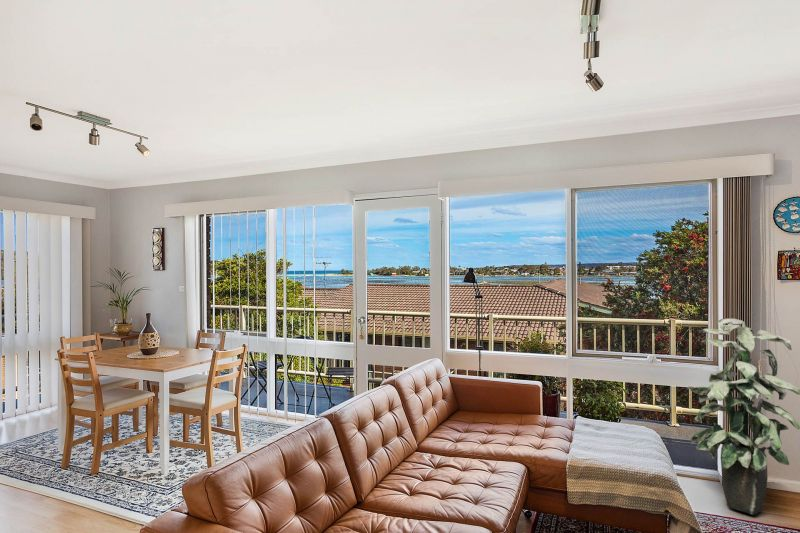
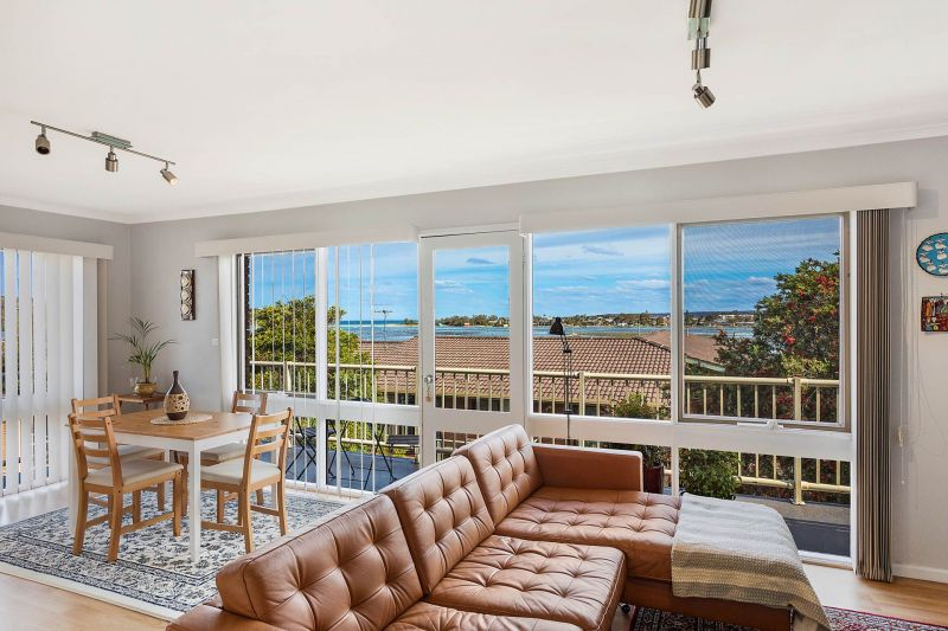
- indoor plant [686,318,800,516]
